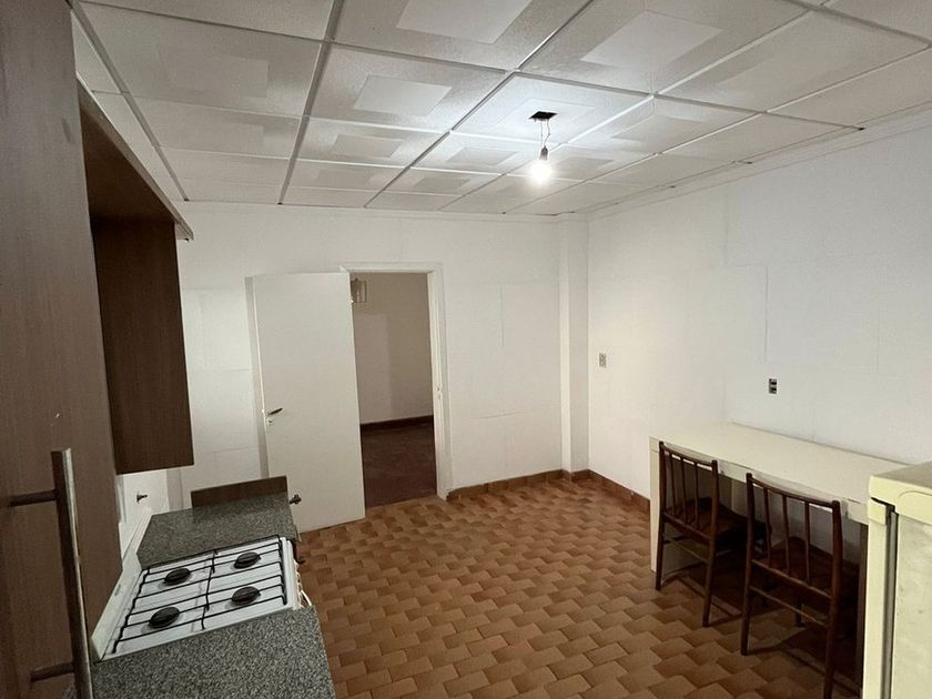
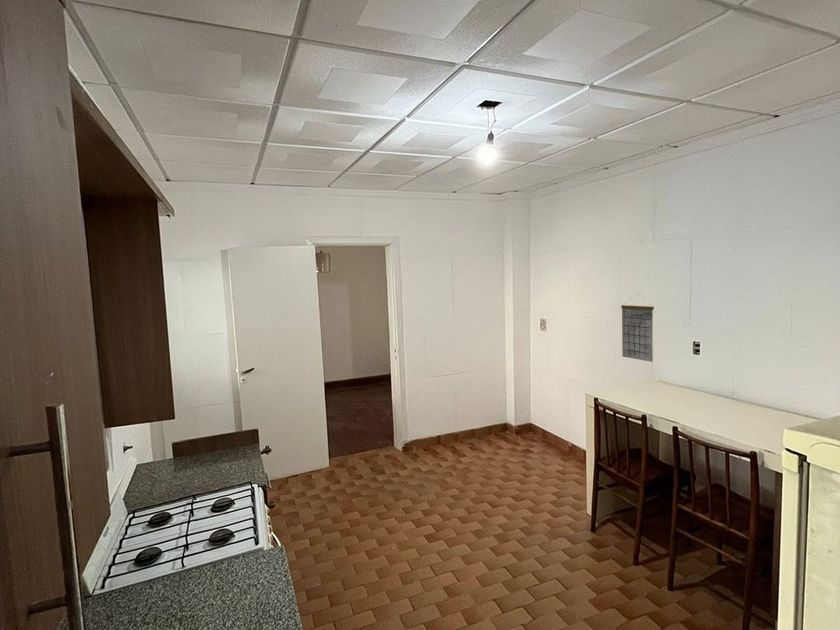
+ calendar [620,293,655,363]
